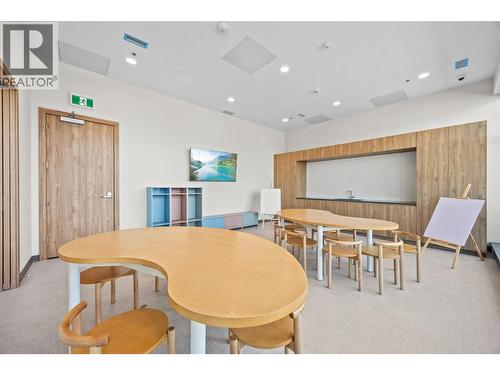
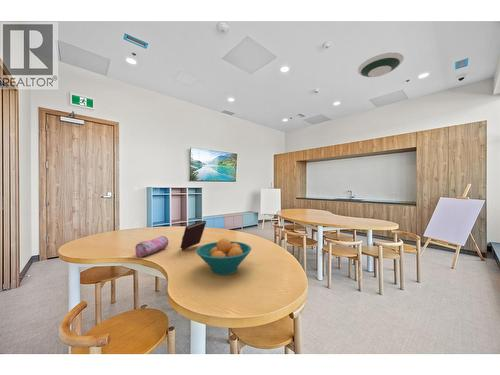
+ fruit bowl [196,237,252,276]
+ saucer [357,52,405,78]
+ notebook [179,220,207,251]
+ pencil case [134,235,169,258]
